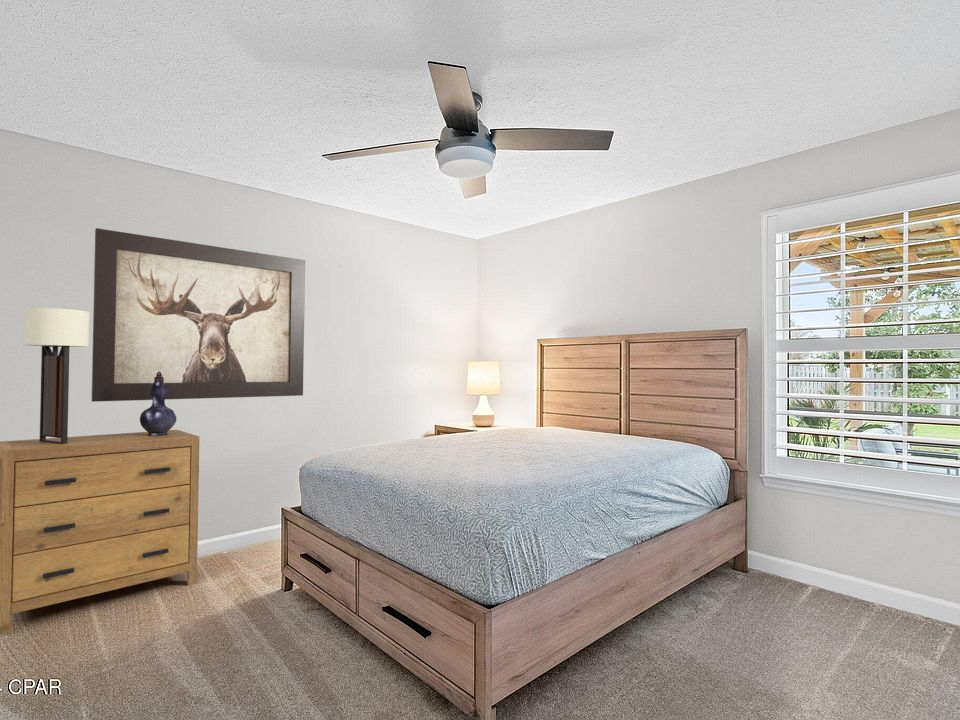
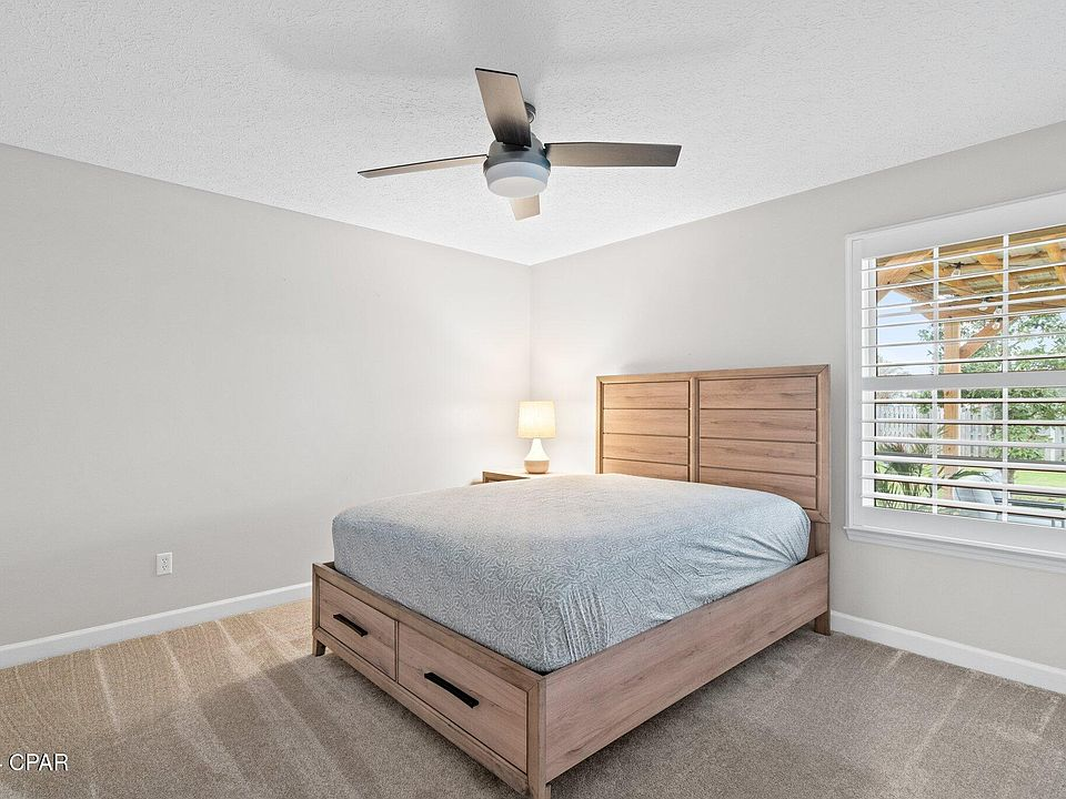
- dresser [0,429,201,636]
- decorative vase [139,372,177,436]
- wall sconce [21,307,90,444]
- wall art [90,227,306,403]
